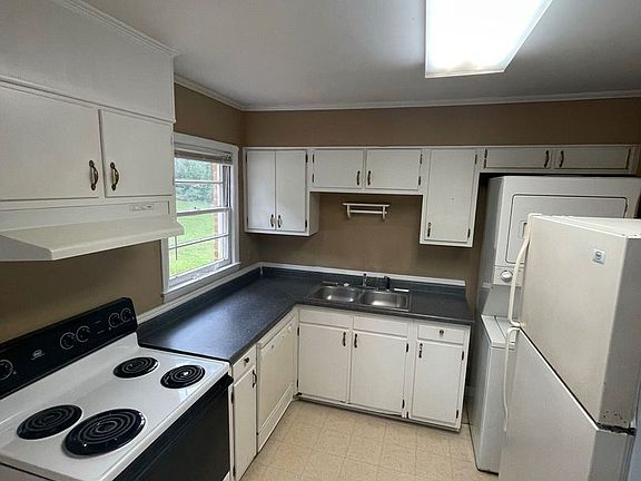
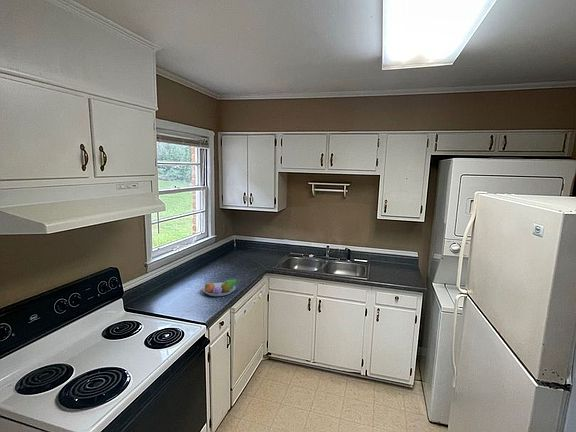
+ fruit bowl [201,279,240,297]
